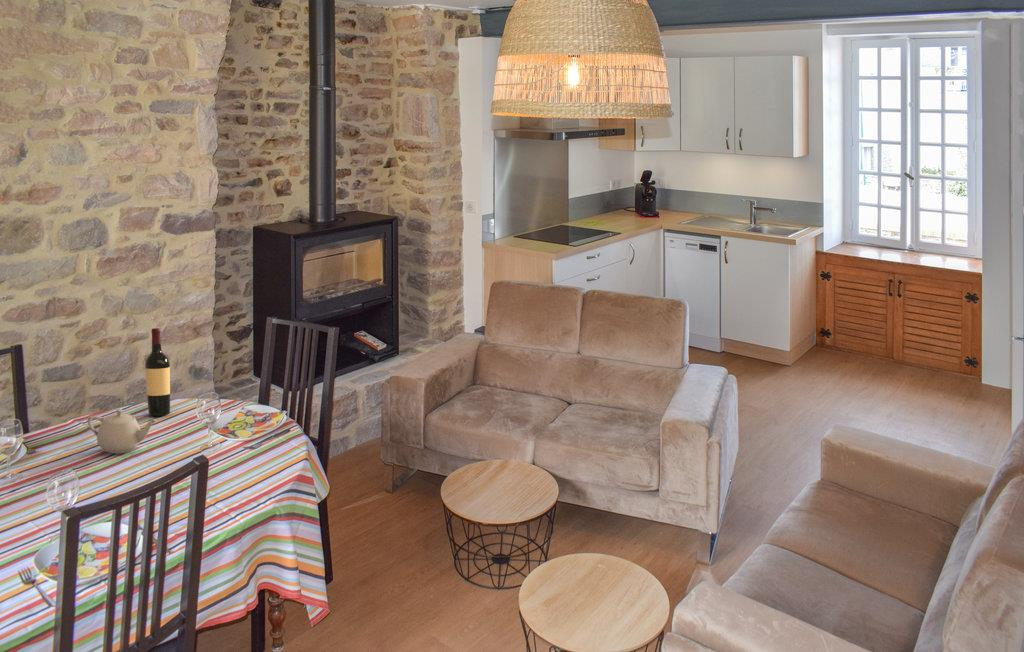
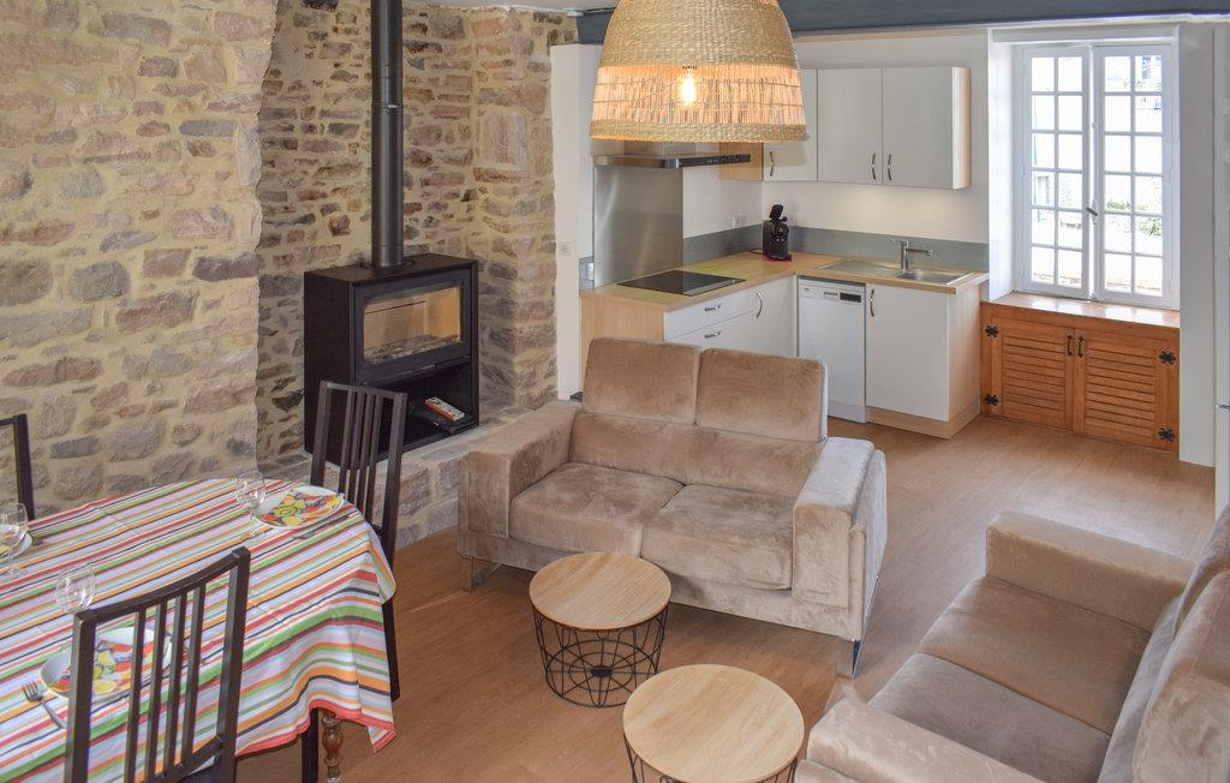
- teapot [86,408,157,454]
- wine bottle [144,327,171,417]
